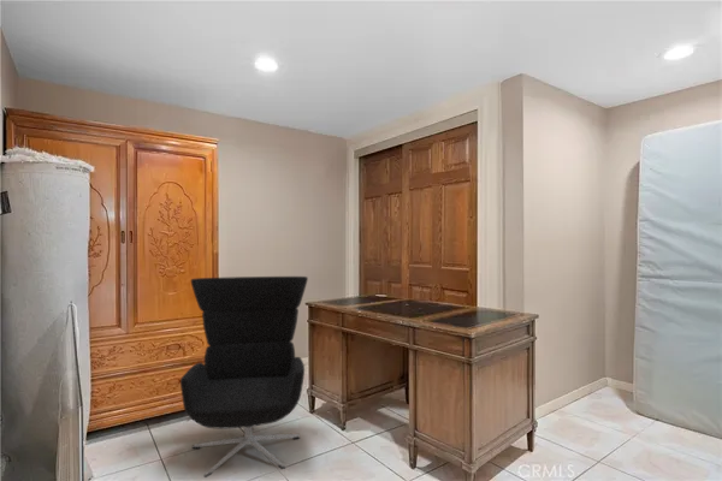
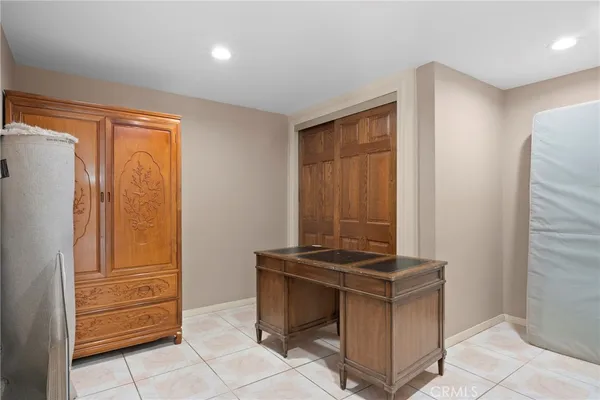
- office chair [179,275,309,479]
